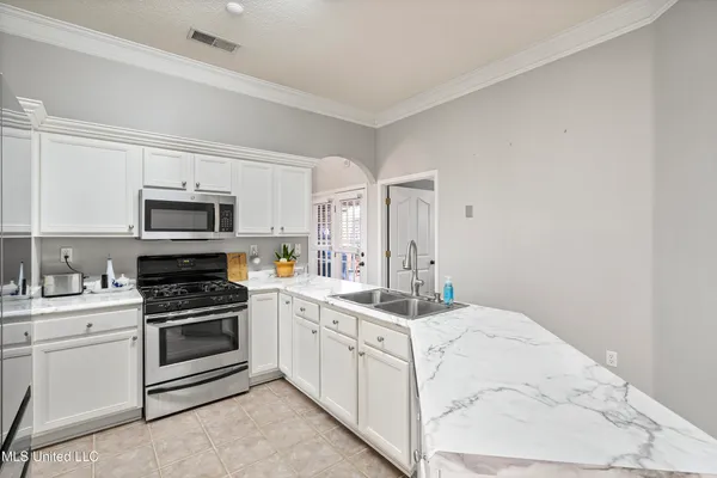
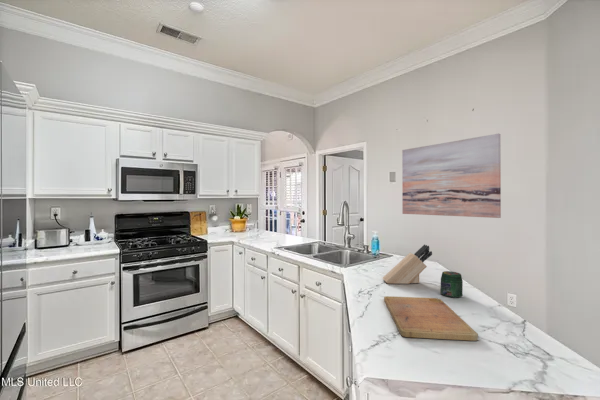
+ knife block [382,244,433,285]
+ jar [440,270,464,299]
+ wall art [401,133,502,219]
+ cutting board [383,295,479,342]
